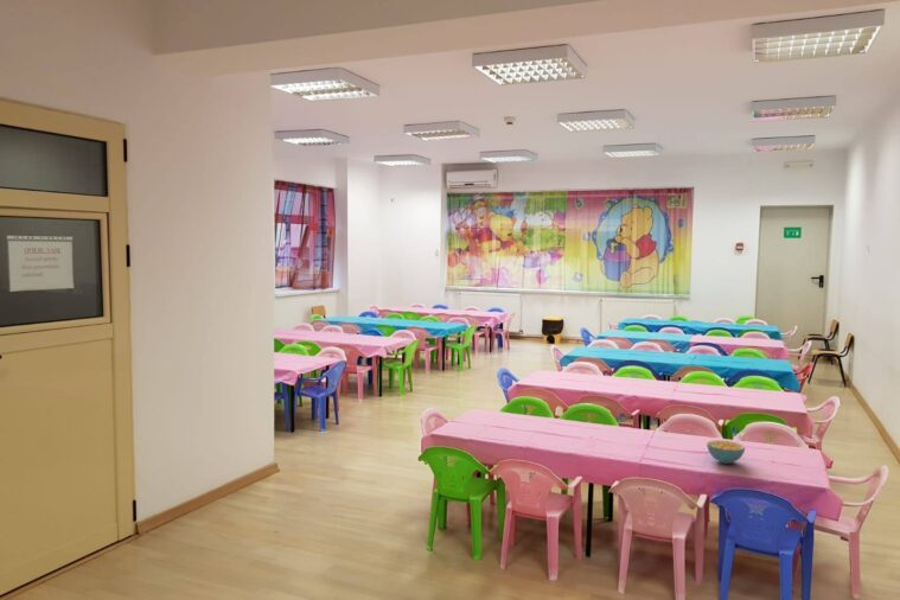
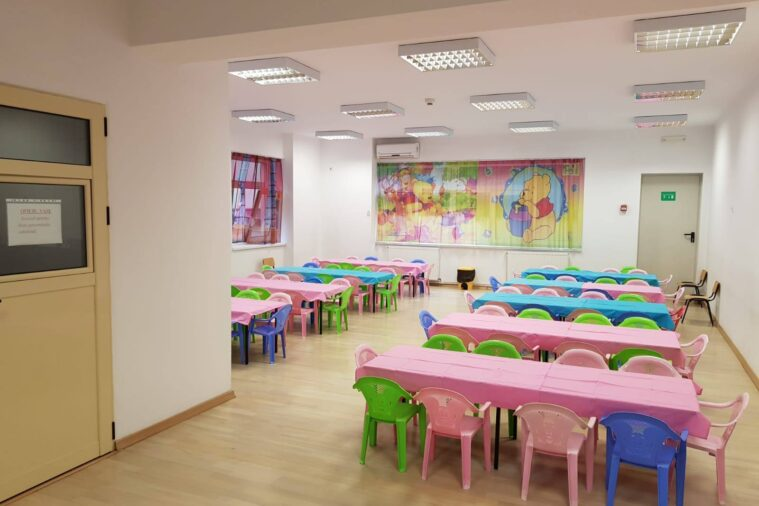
- cereal bowl [706,439,746,465]
